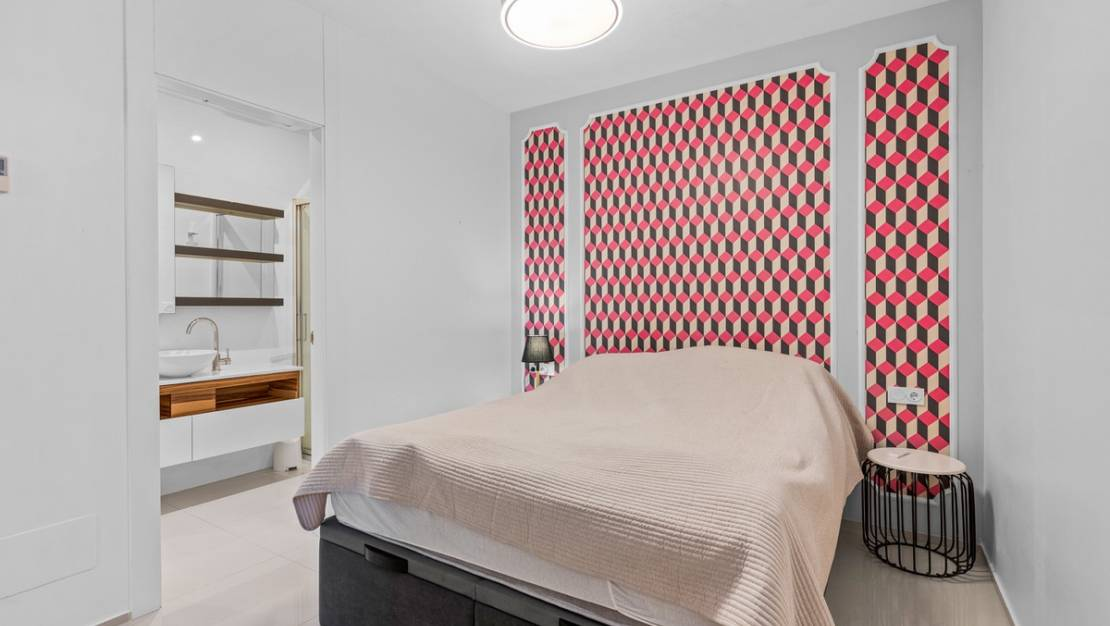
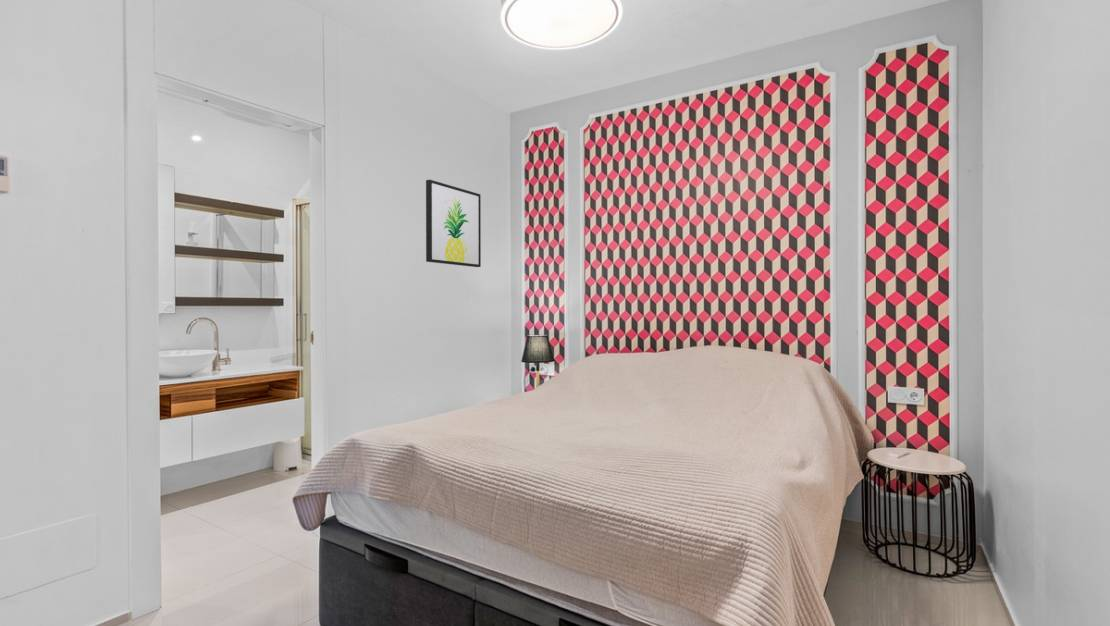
+ wall art [425,179,482,268]
